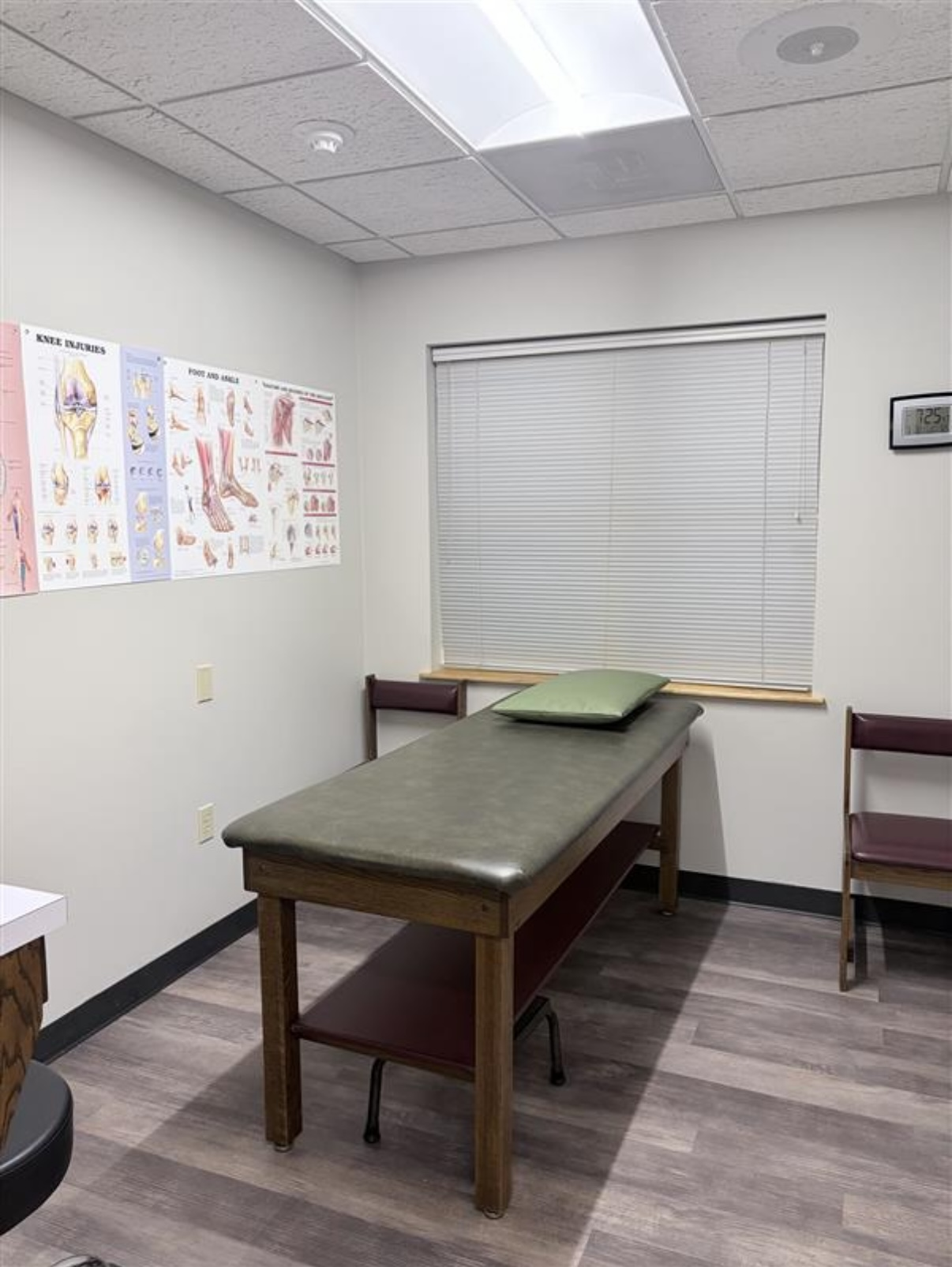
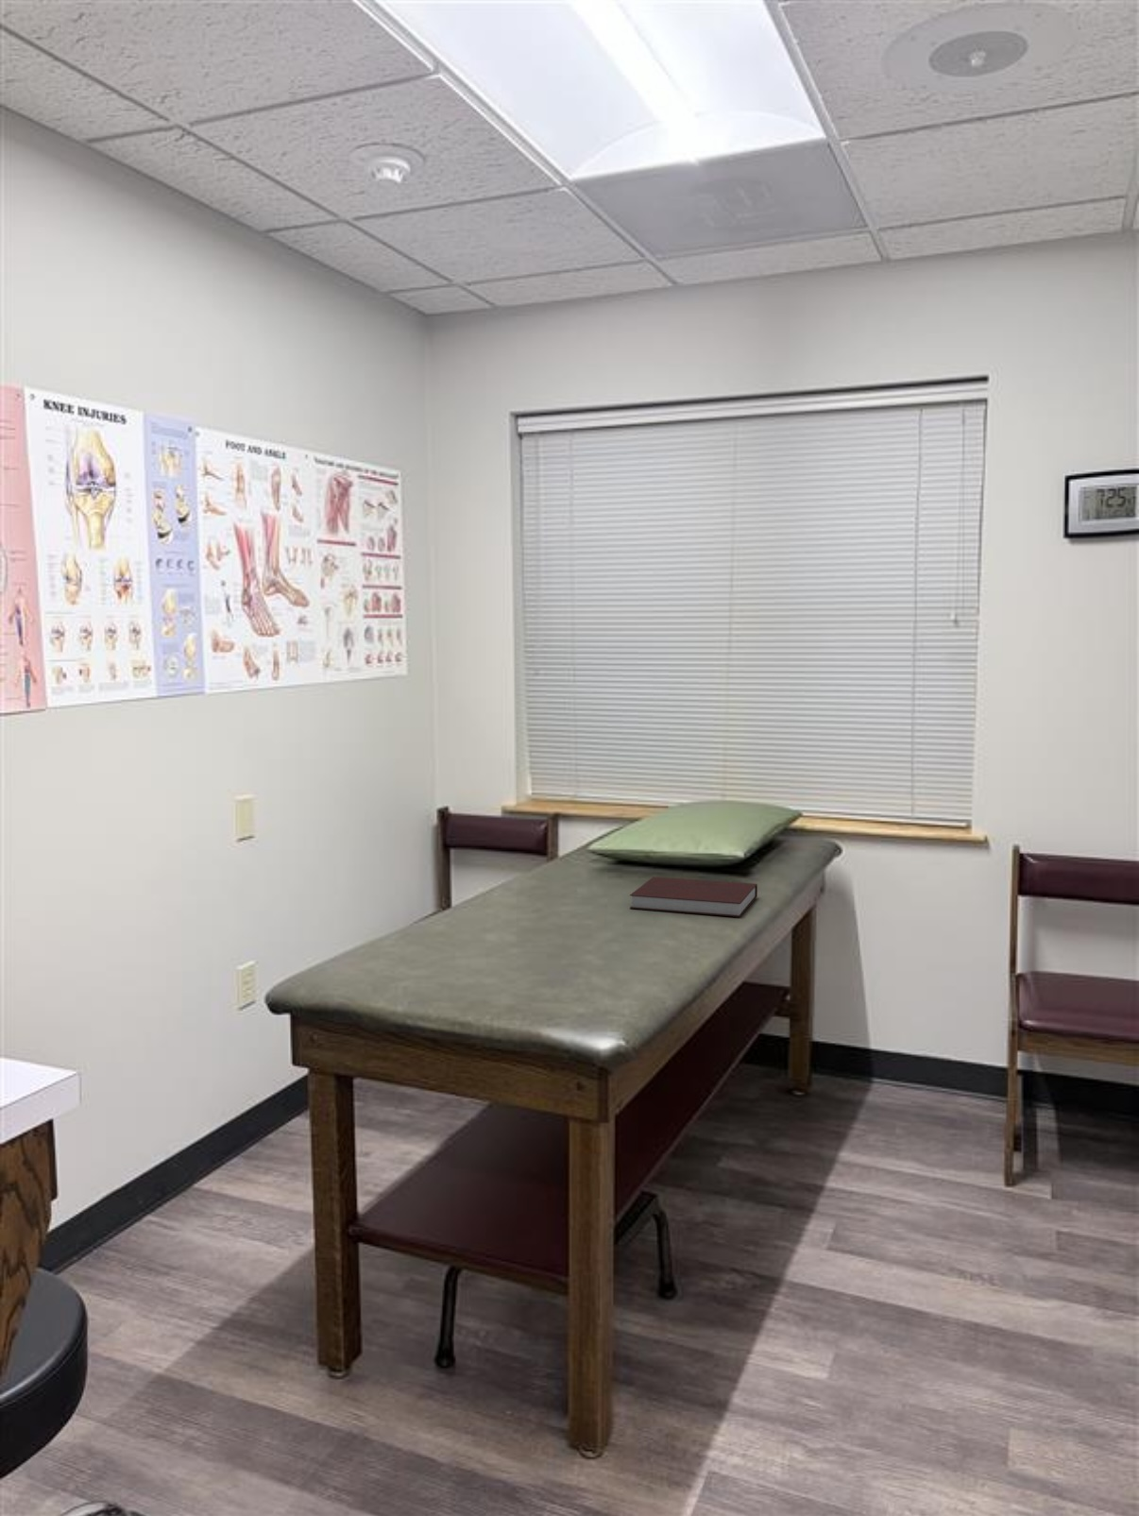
+ notebook [629,876,759,918]
